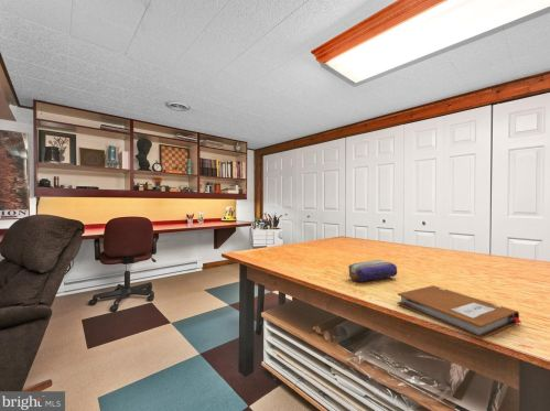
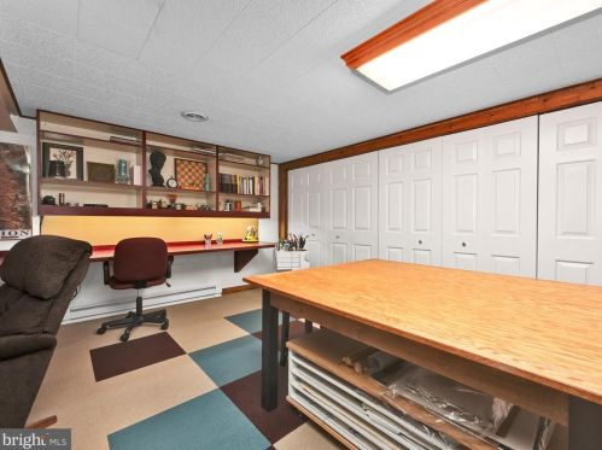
- notebook [397,284,522,340]
- pencil case [347,259,398,283]
